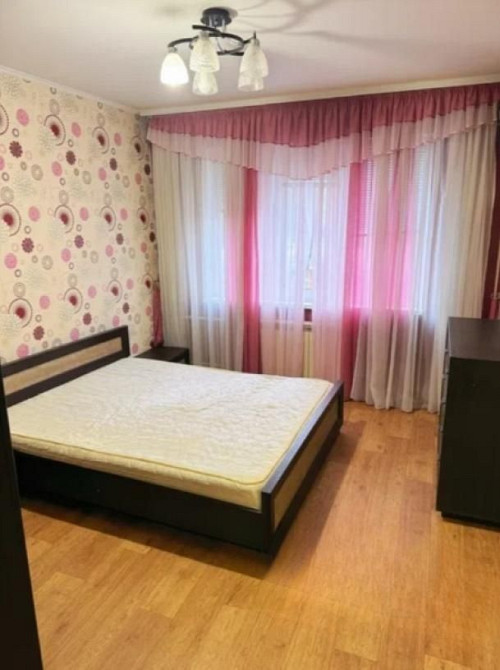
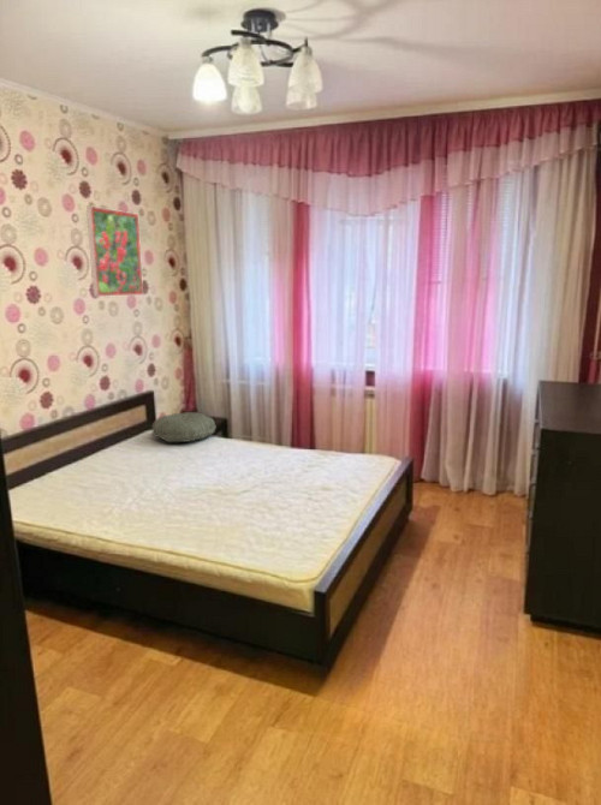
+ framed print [85,204,144,298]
+ pillow [150,411,218,443]
